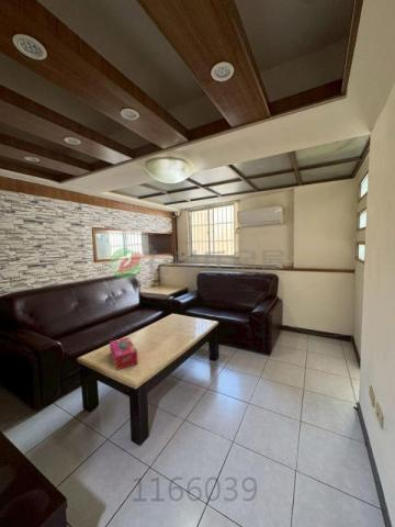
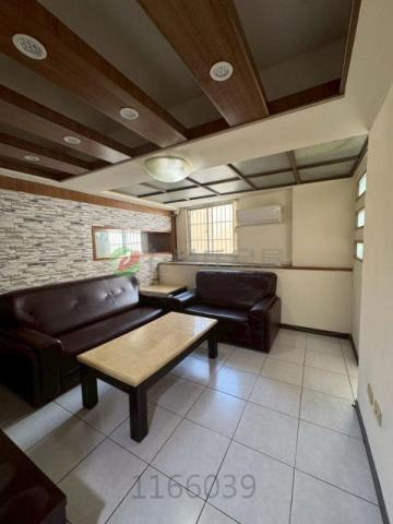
- tissue box [109,336,139,371]
